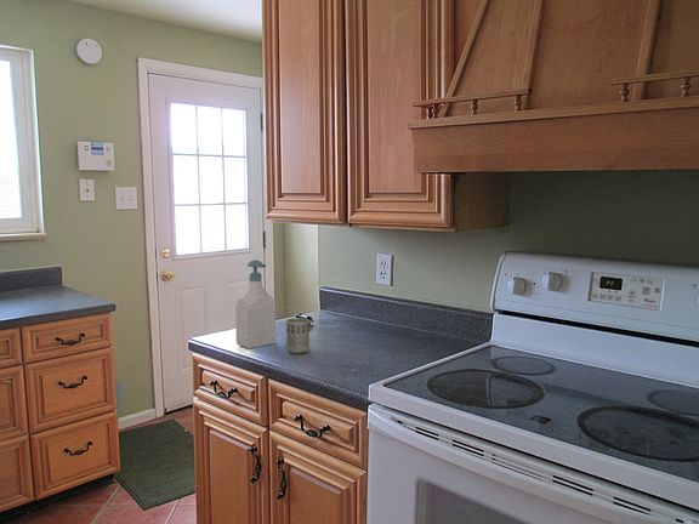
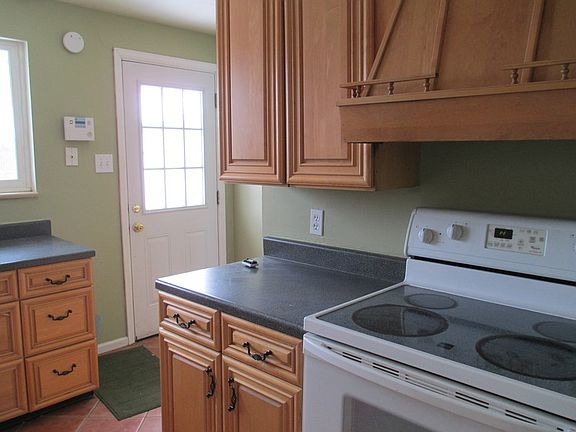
- cup [285,317,311,354]
- soap bottle [234,258,277,349]
